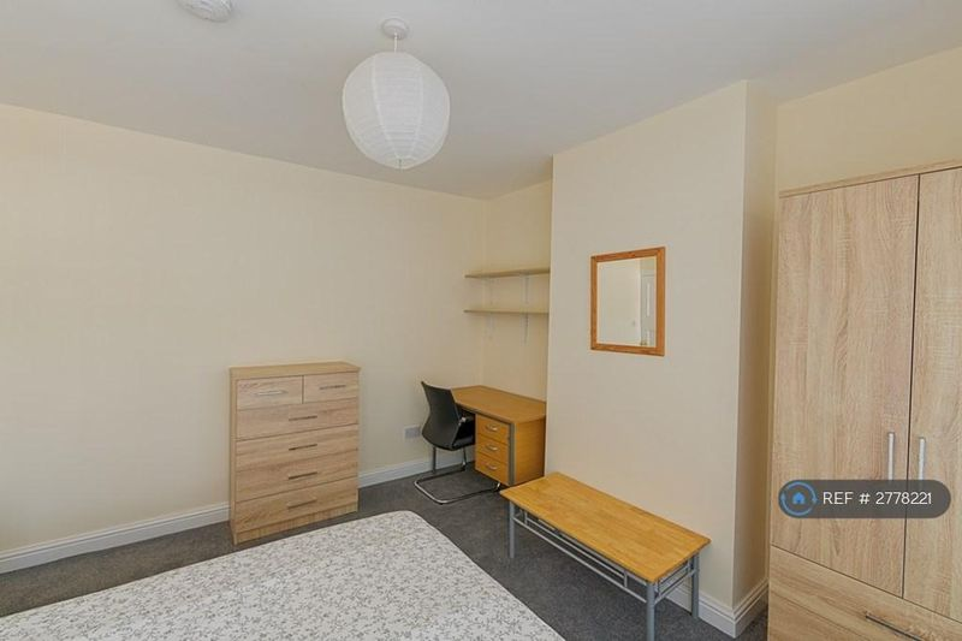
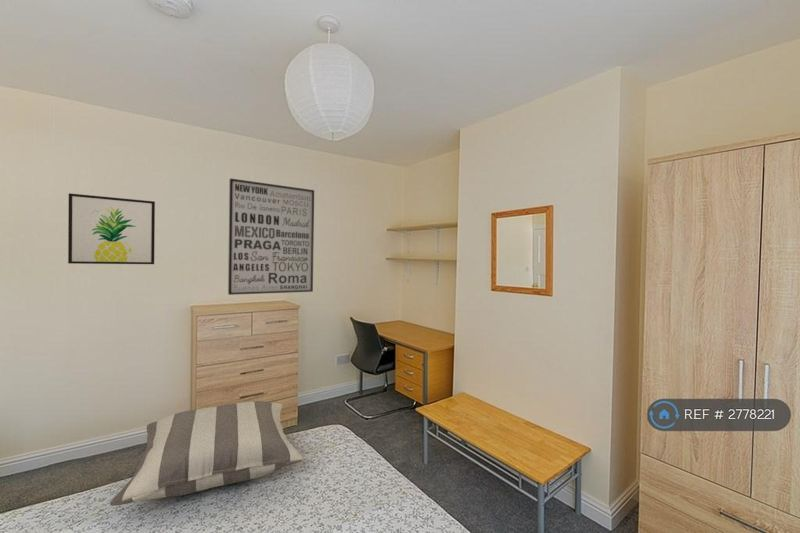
+ pillow [109,400,304,507]
+ wall art [227,177,315,296]
+ wall art [67,192,156,265]
